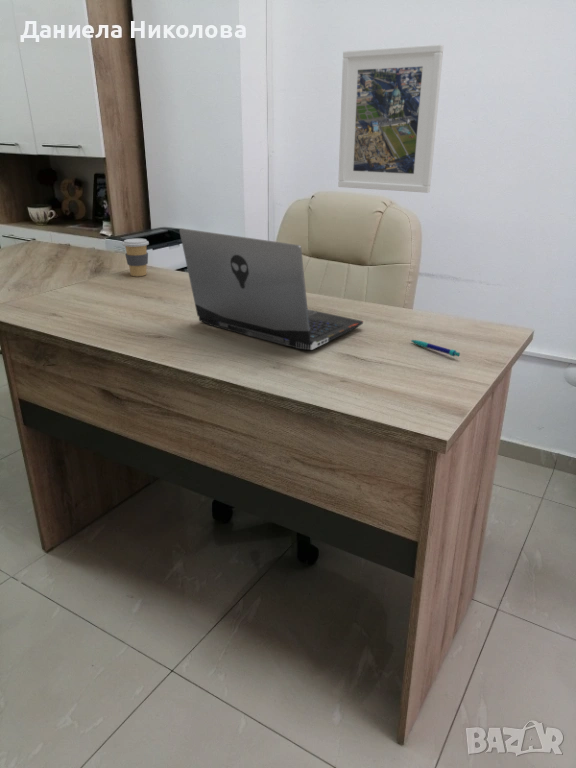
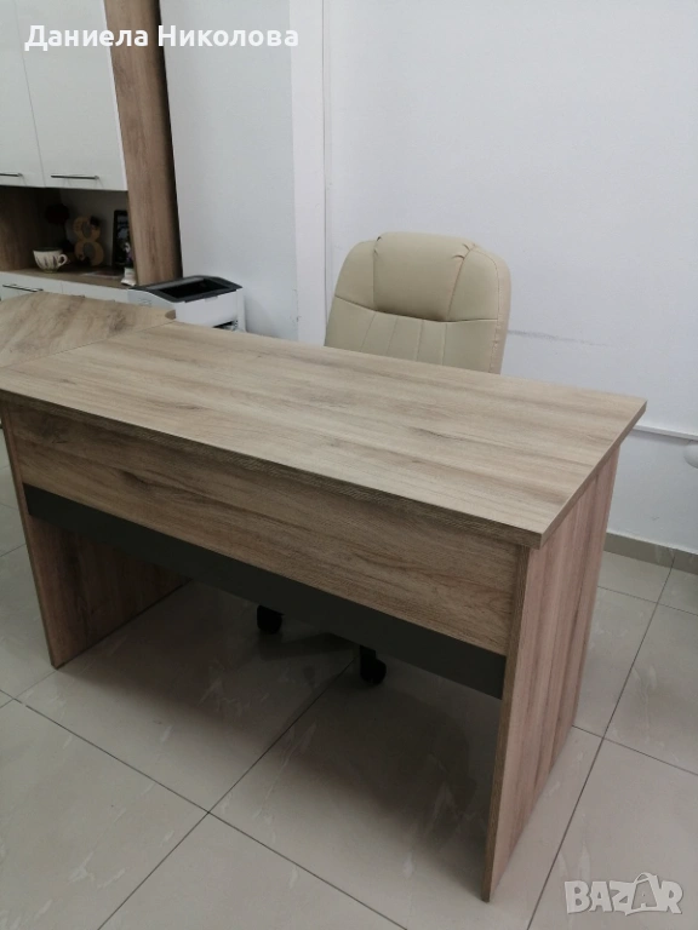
- coffee cup [121,237,150,277]
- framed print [337,43,444,194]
- pen [409,339,461,357]
- laptop computer [178,227,364,351]
